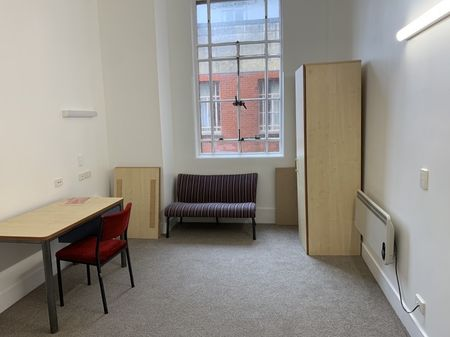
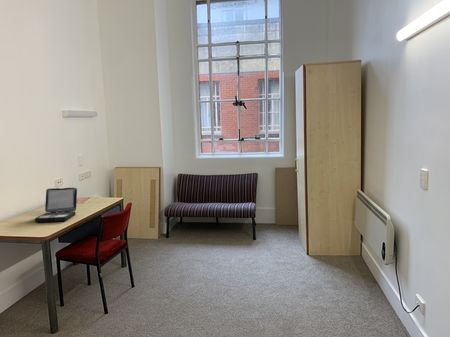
+ laptop [34,187,78,223]
